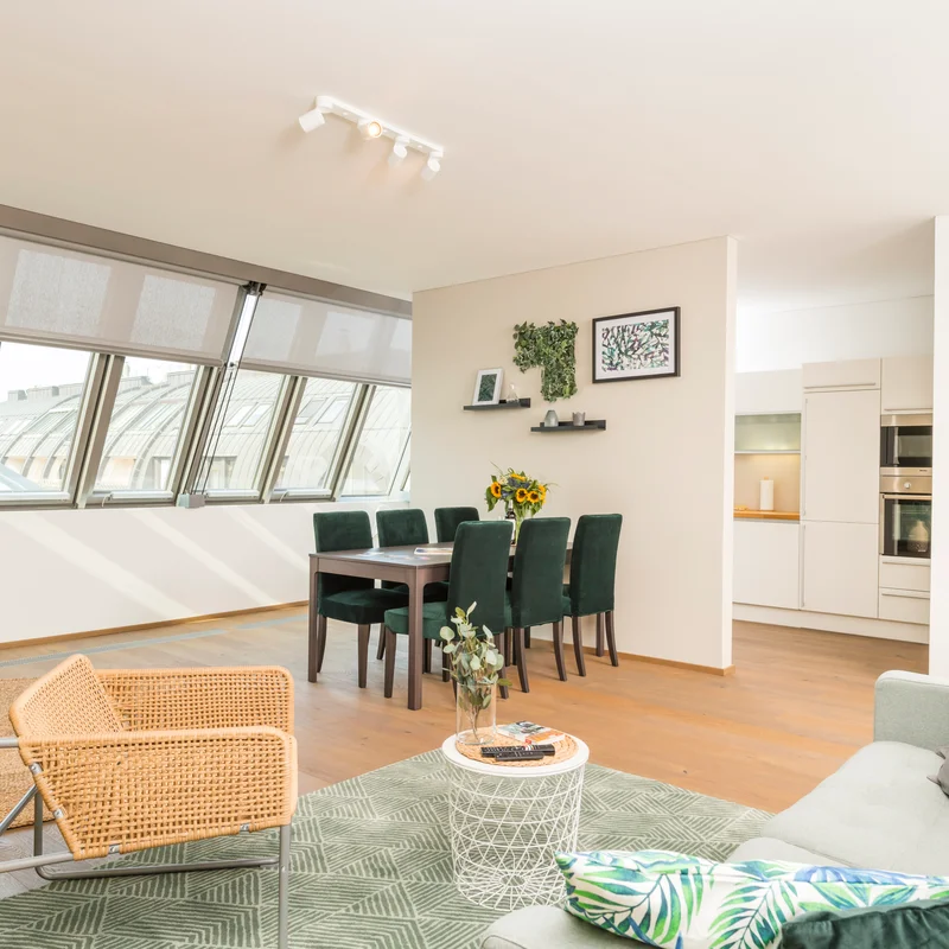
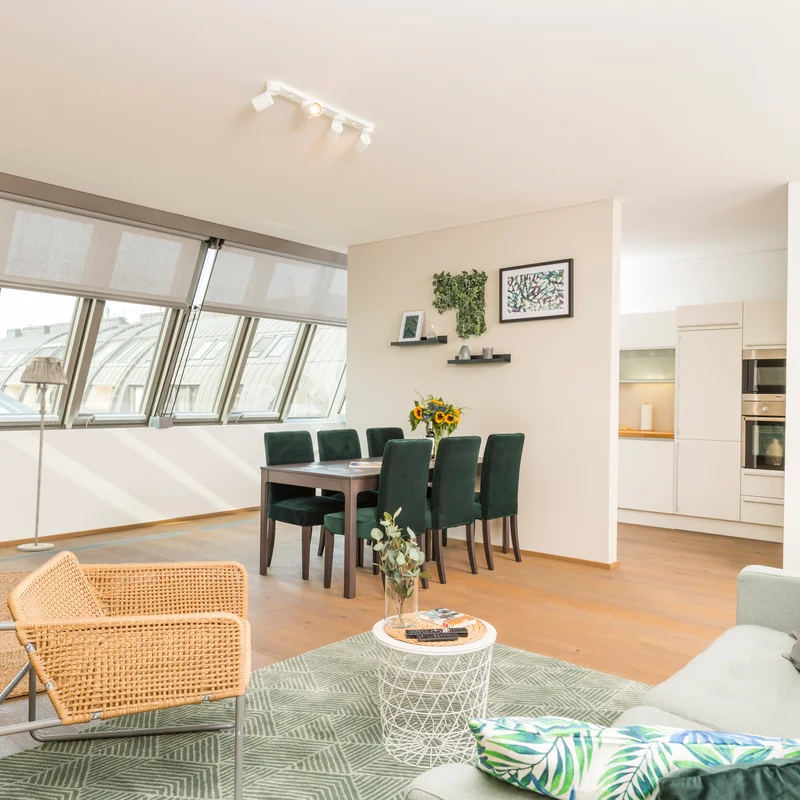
+ floor lamp [16,355,69,552]
